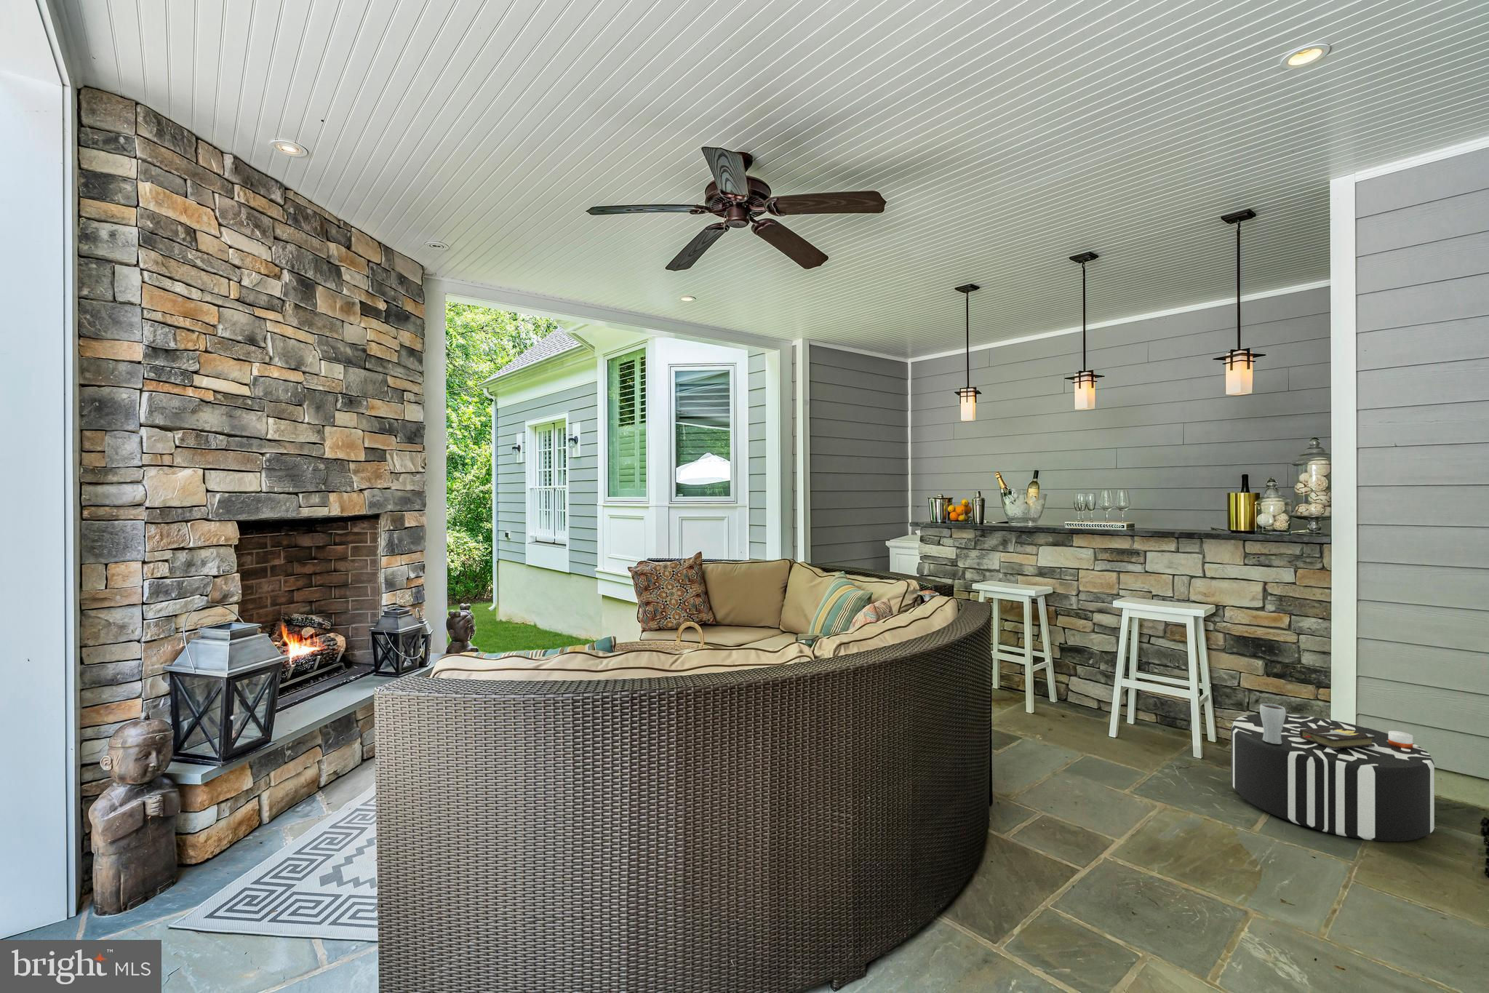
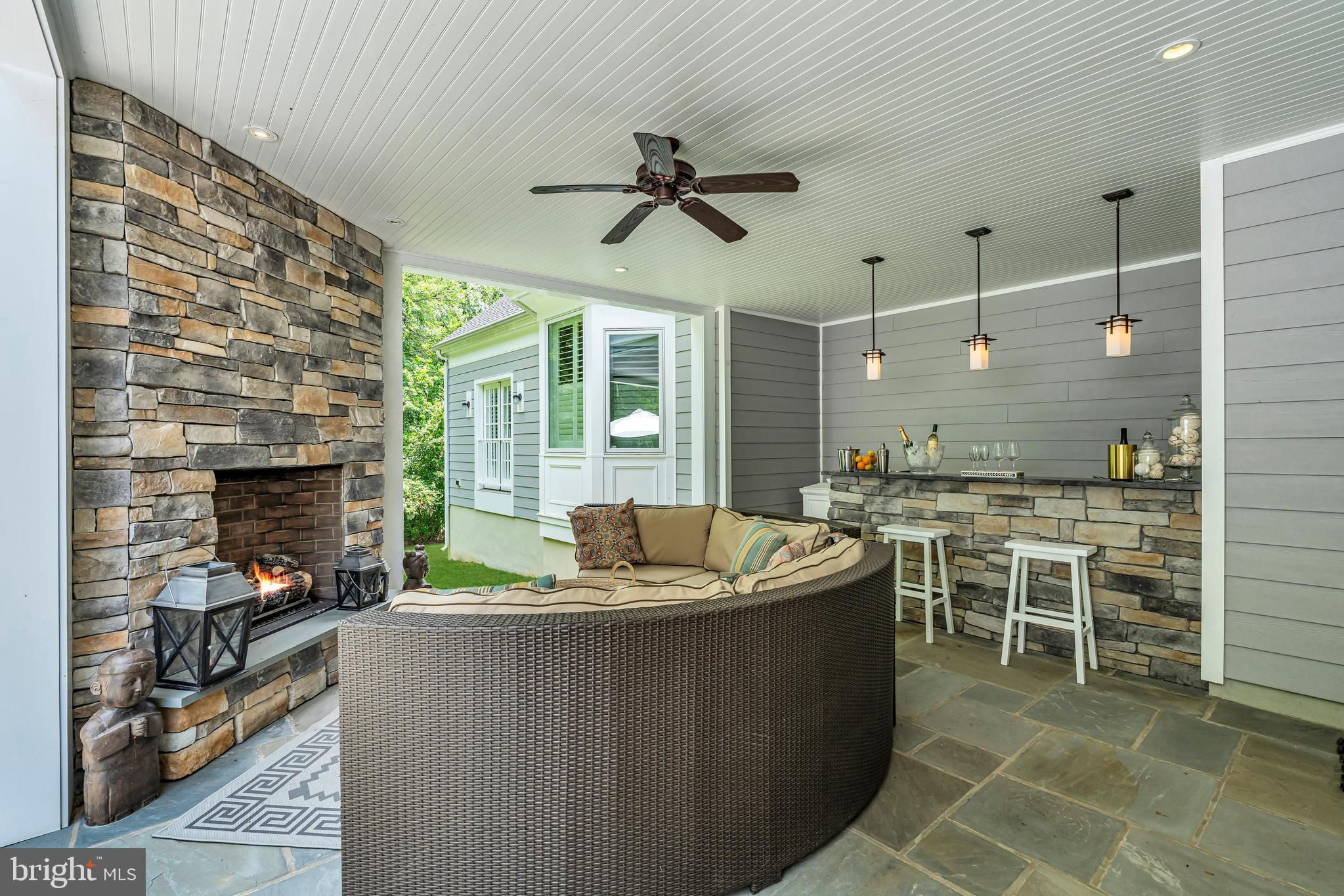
- candle [1388,729,1414,748]
- pouf [1230,714,1435,842]
- hardback book [1300,727,1375,750]
- drinking glass [1260,703,1286,745]
